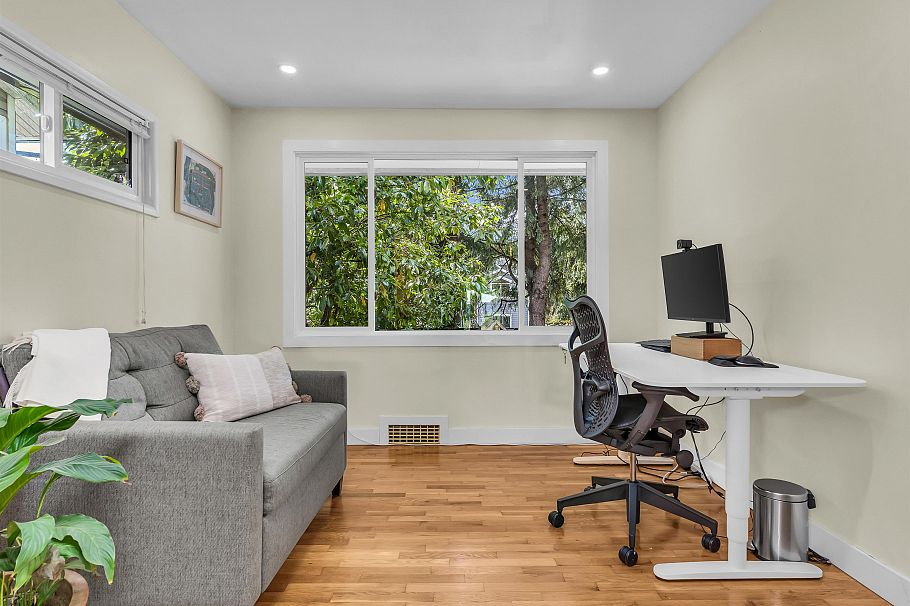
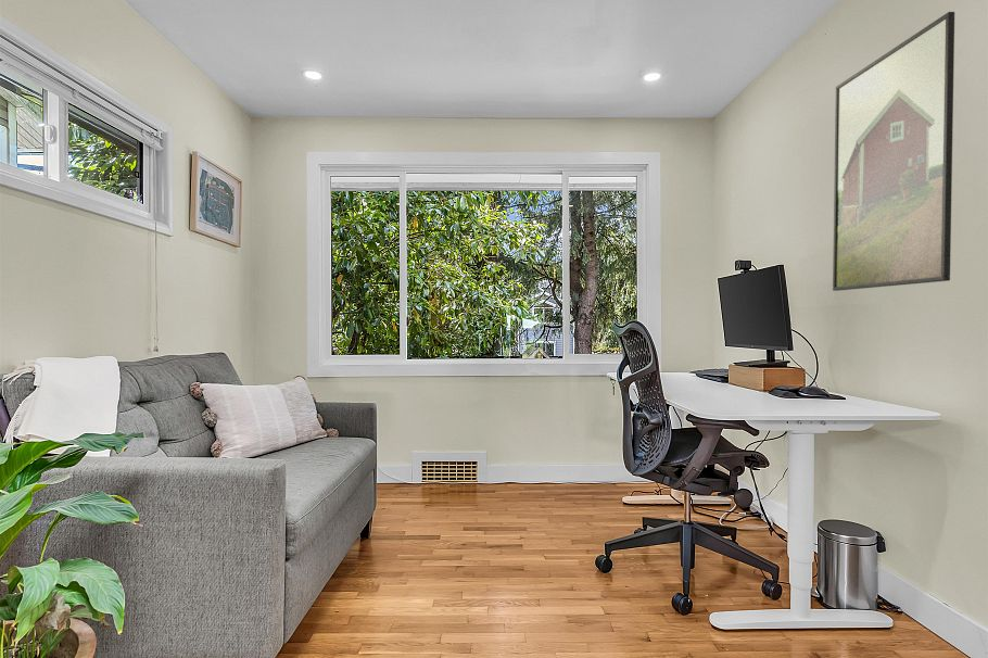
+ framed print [832,11,955,292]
